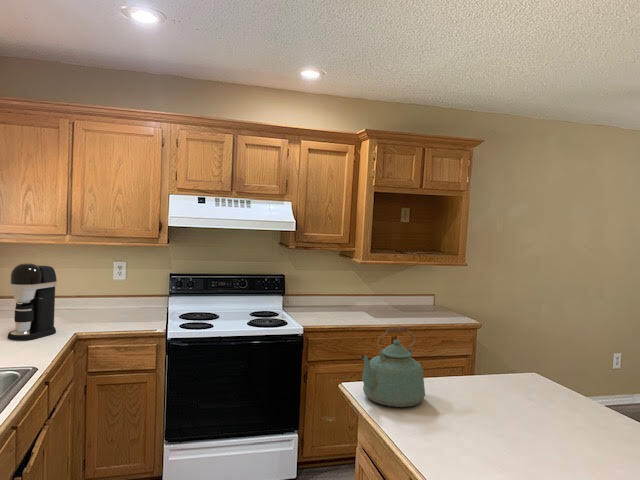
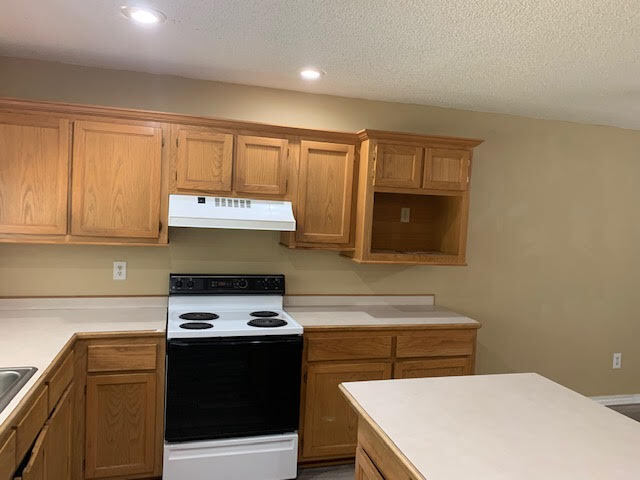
- coffee maker [6,262,58,342]
- kettle [360,325,426,408]
